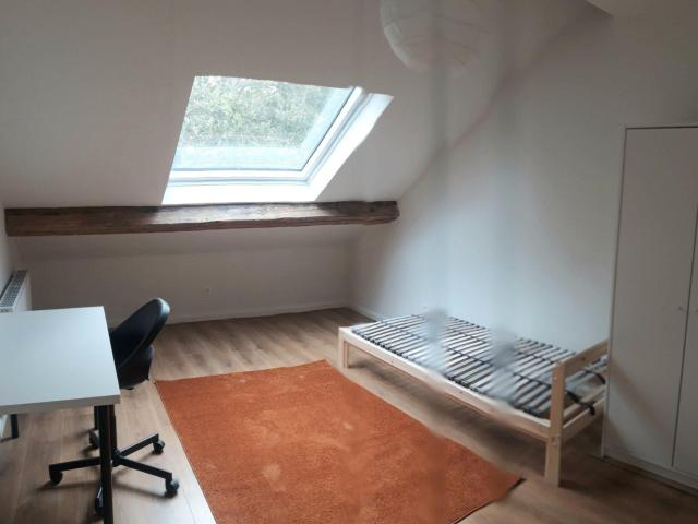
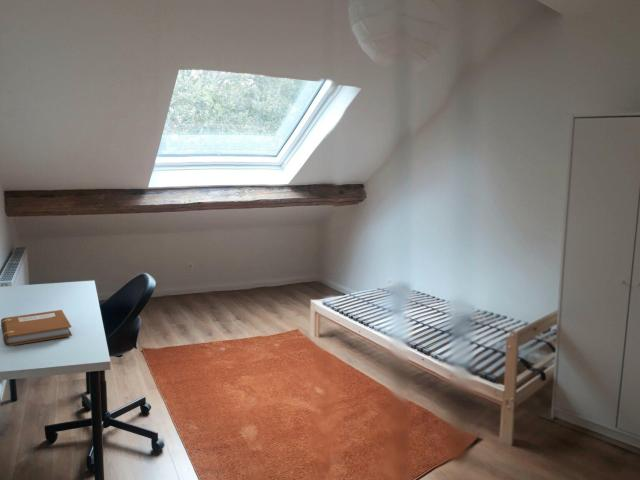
+ notebook [0,309,73,347]
